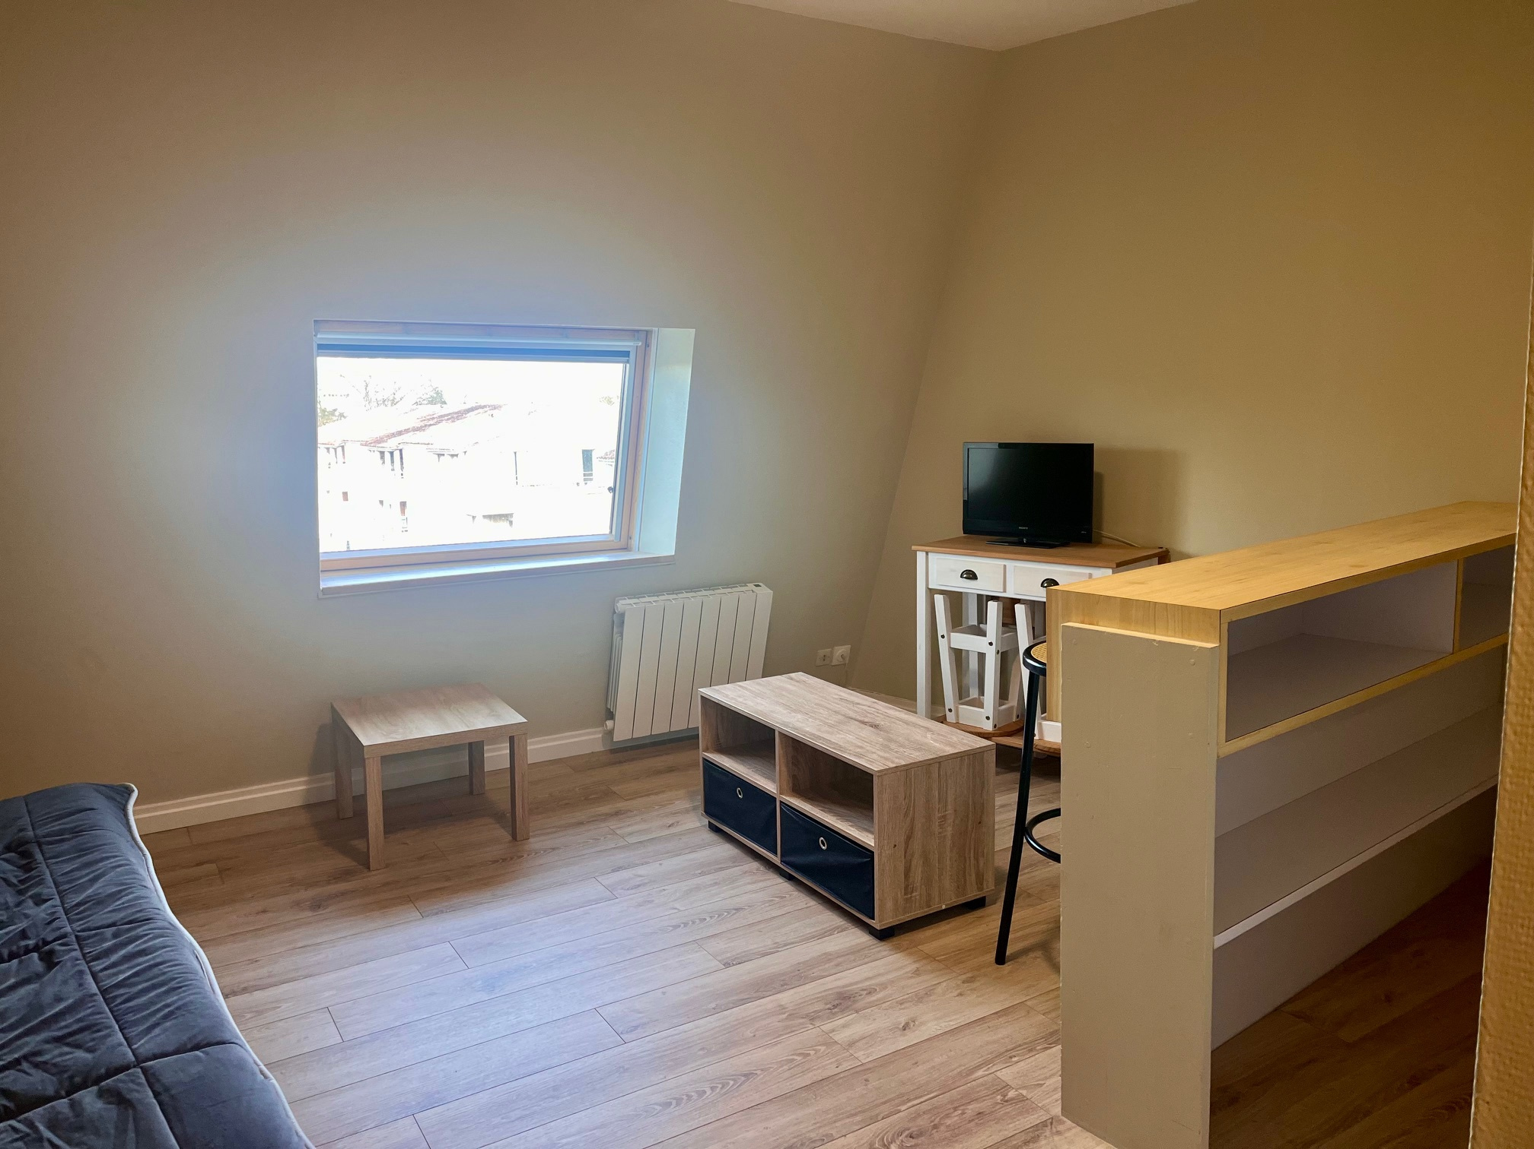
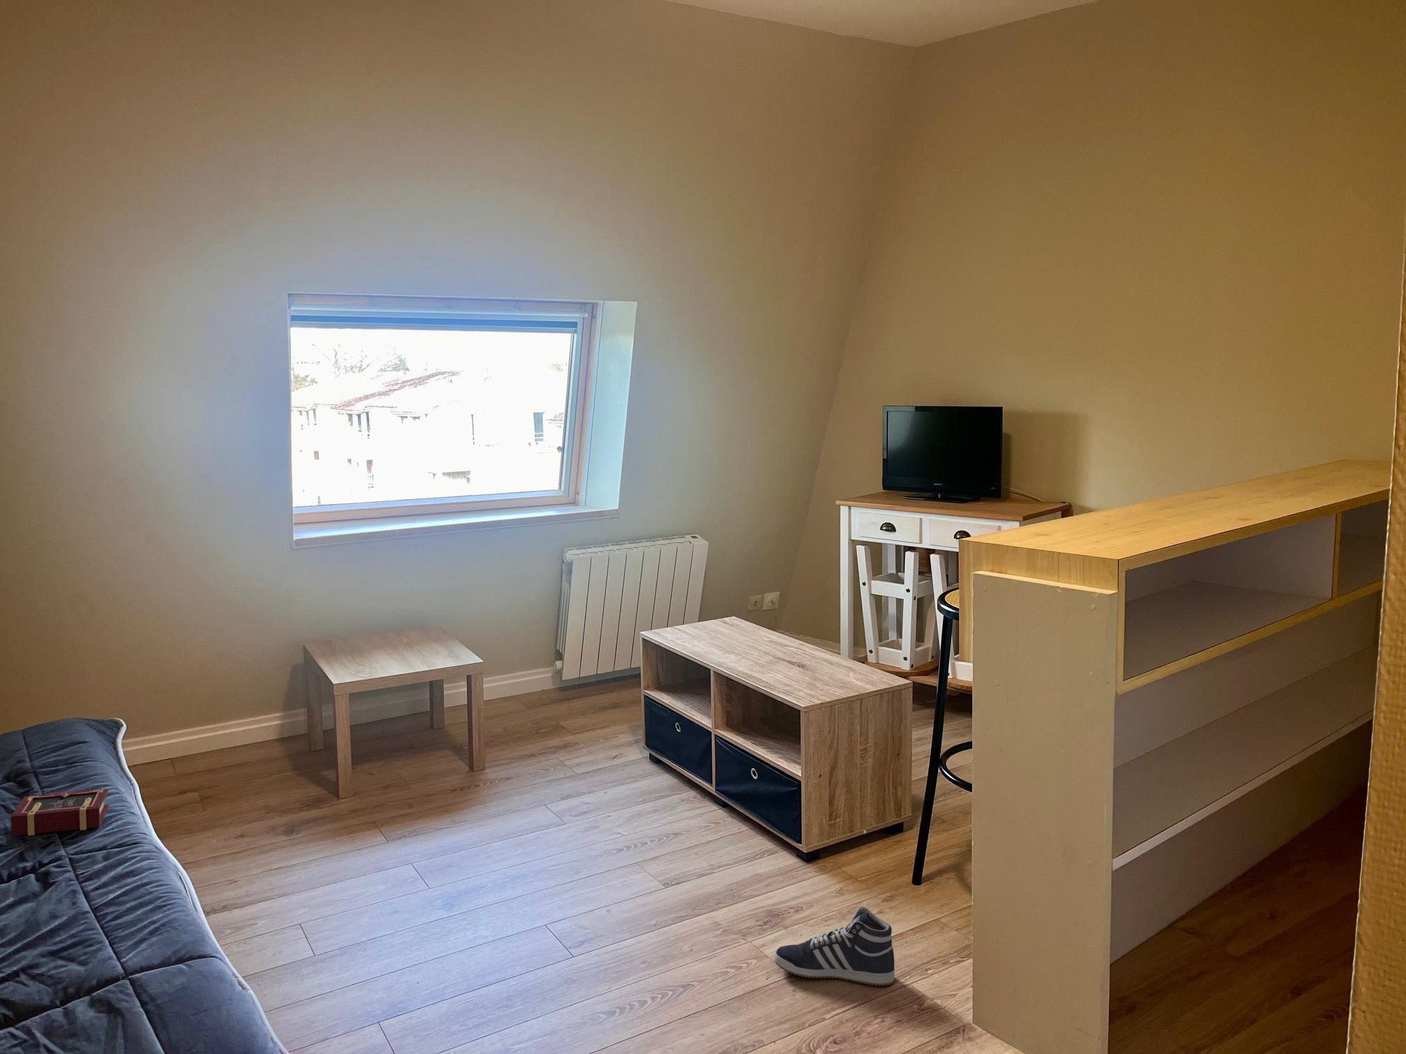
+ sneaker [774,907,896,986]
+ book [10,788,110,837]
